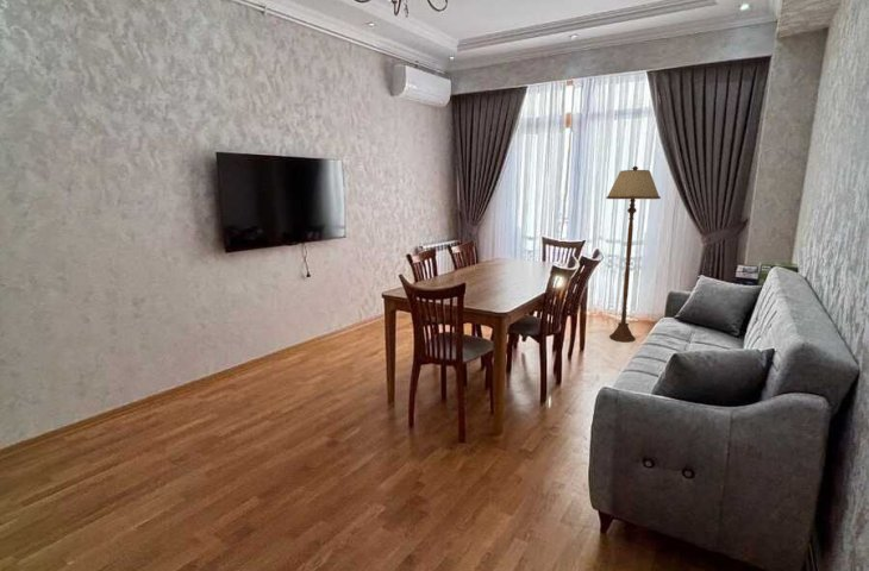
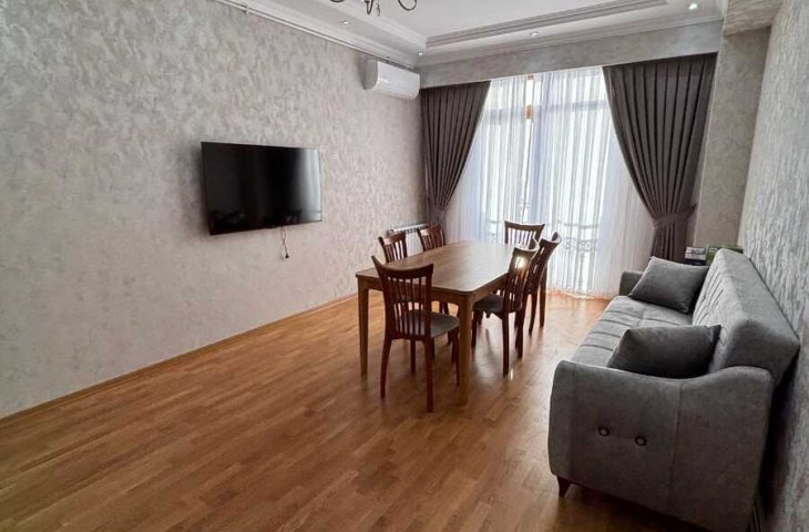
- floor lamp [605,165,662,343]
